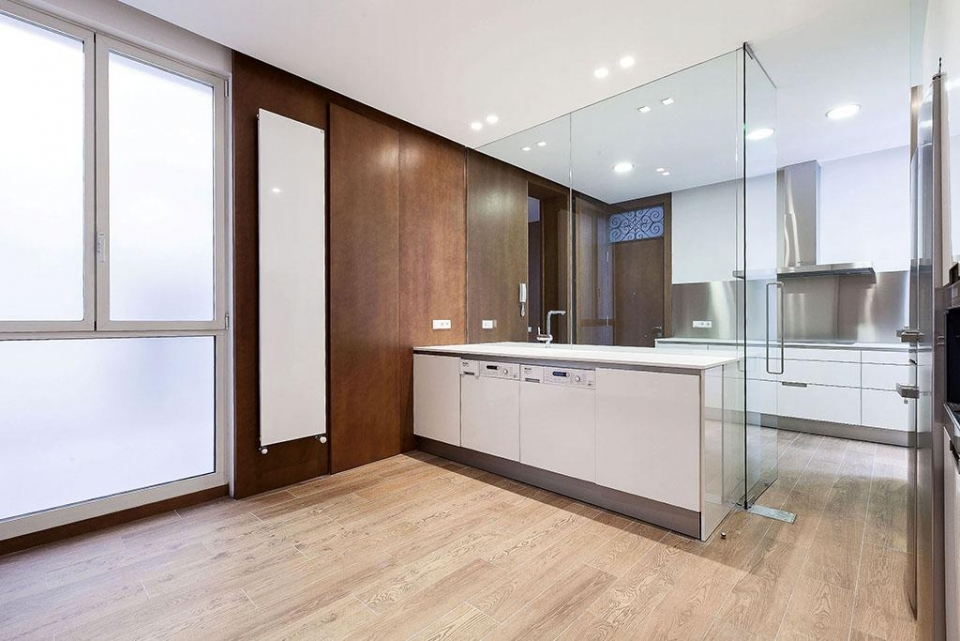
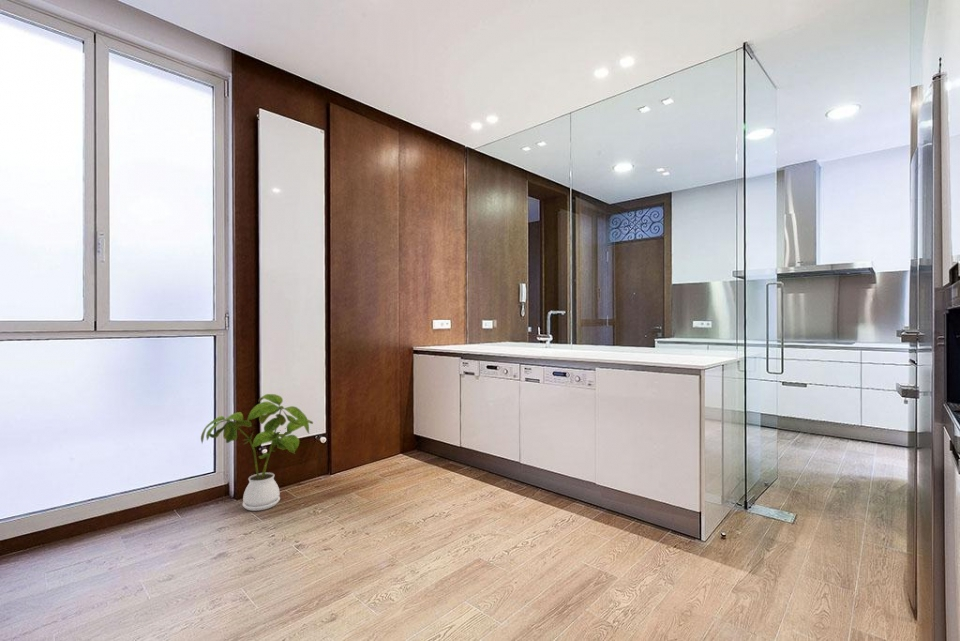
+ house plant [200,393,314,512]
